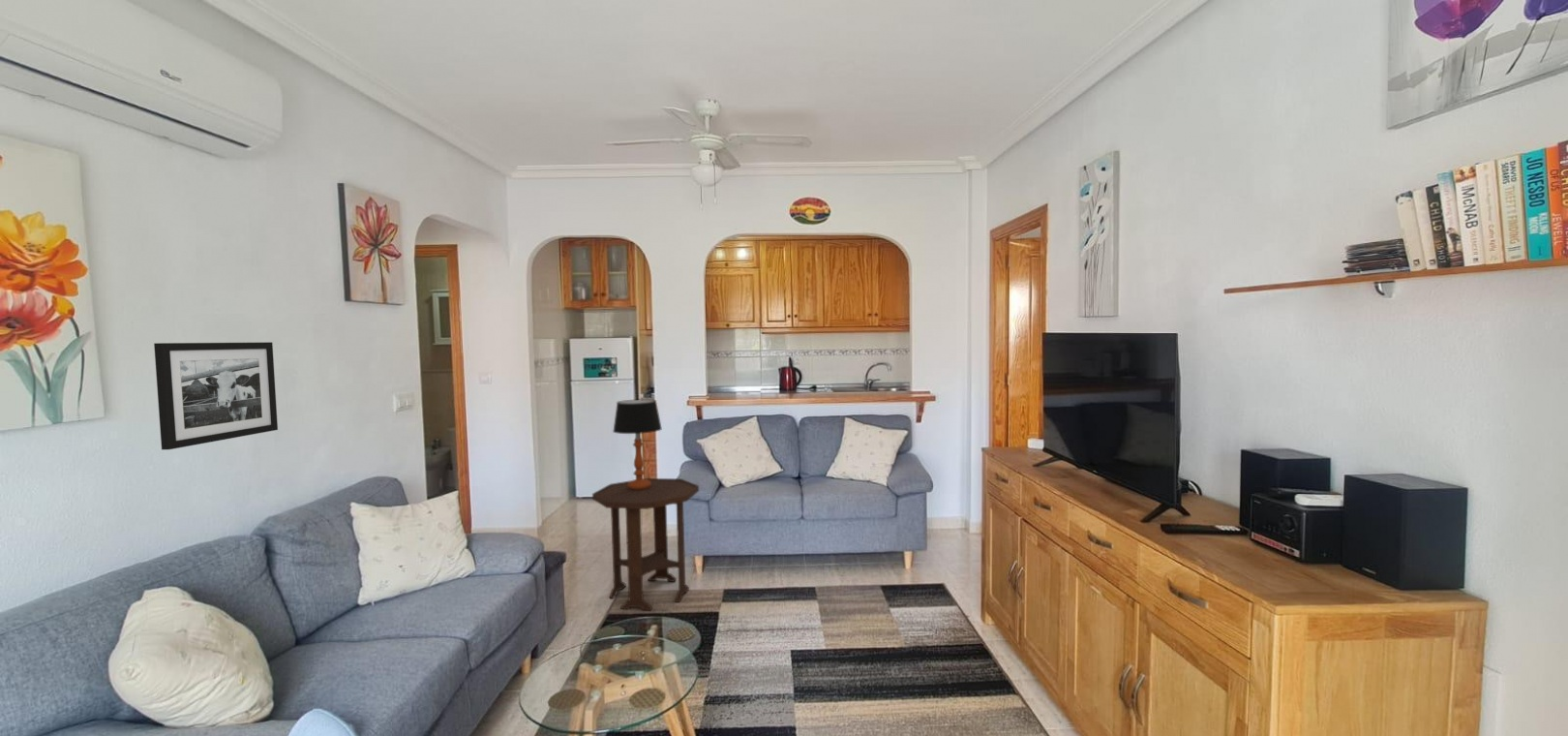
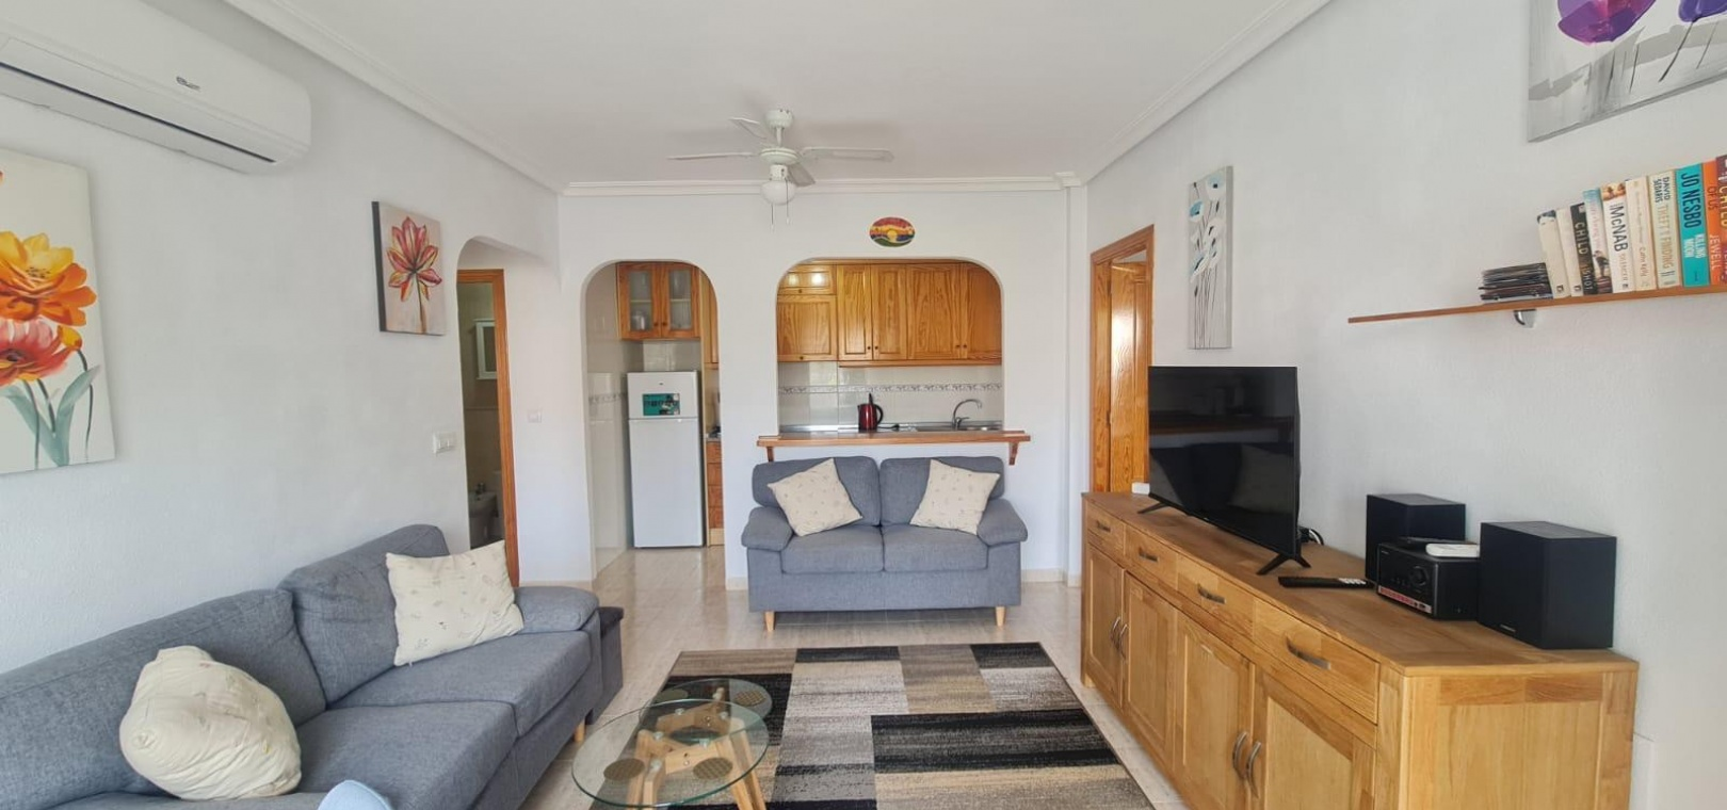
- side table [591,477,700,612]
- table lamp [612,398,663,490]
- picture frame [153,341,279,450]
